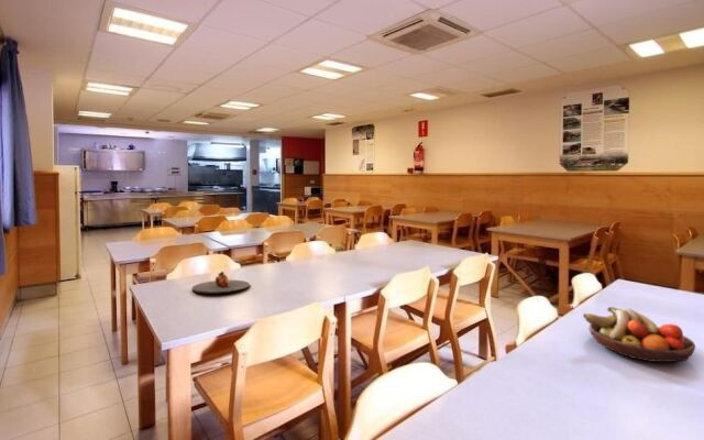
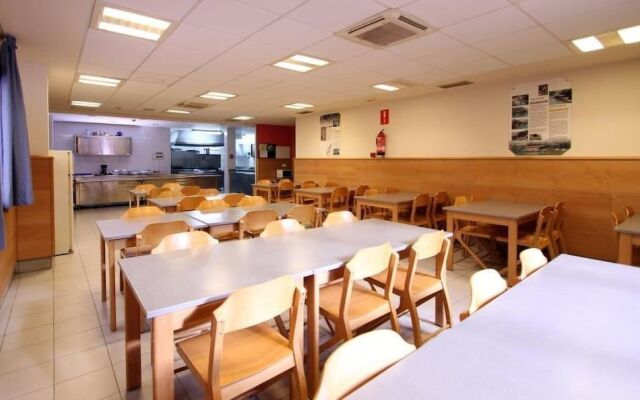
- fruit bowl [582,306,696,363]
- plate [191,271,251,295]
